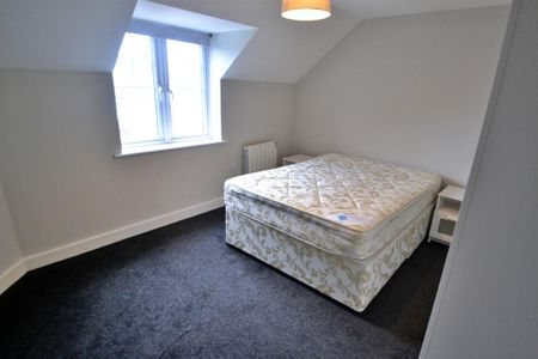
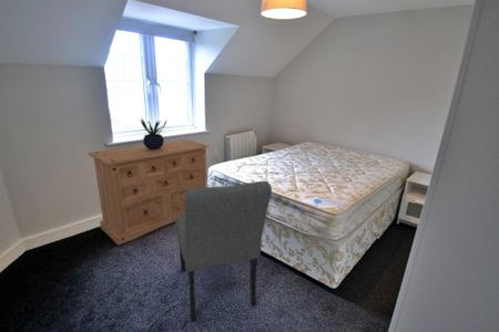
+ chair [174,180,273,323]
+ dresser [88,138,210,246]
+ potted plant [139,118,167,149]
